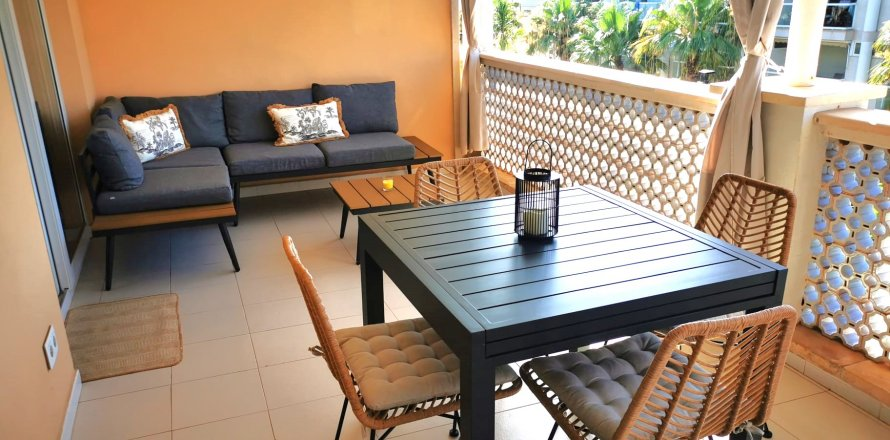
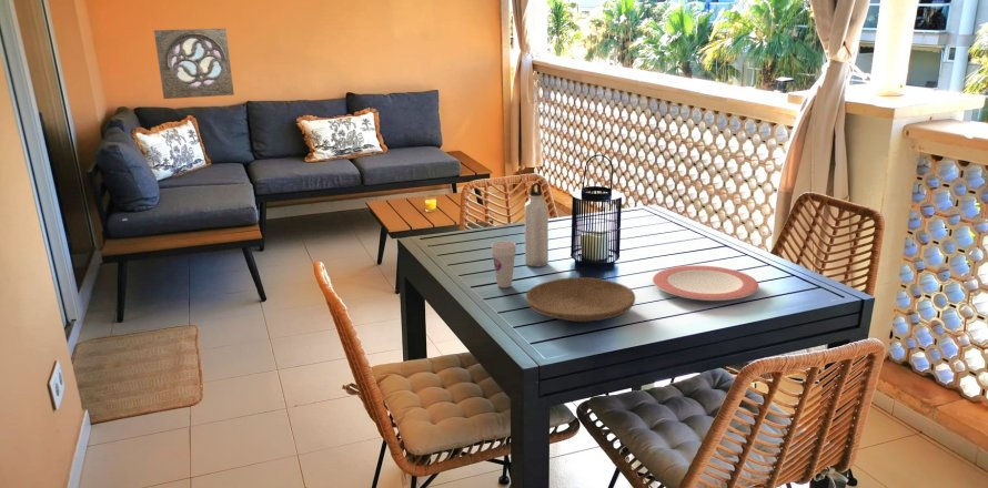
+ water bottle [523,181,550,267]
+ cup [491,240,517,288]
+ plate [525,276,636,323]
+ plate [652,265,760,302]
+ wall ornament [153,28,235,100]
